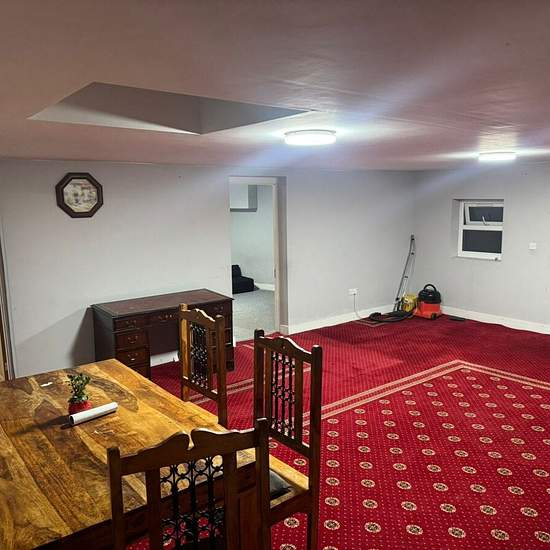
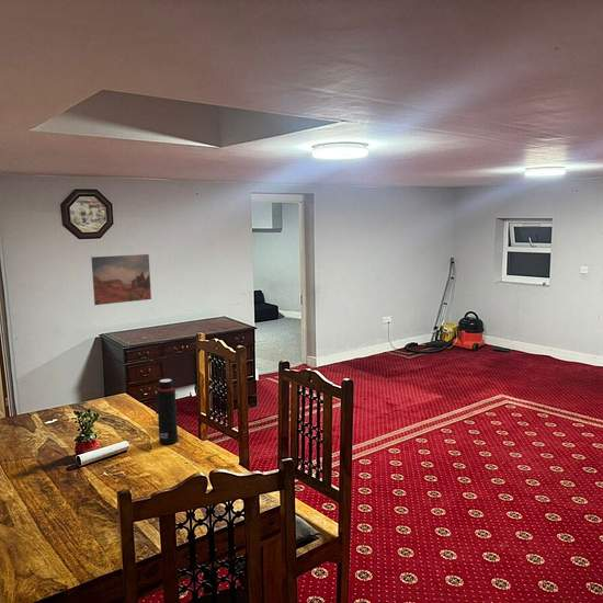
+ wall art [90,253,152,306]
+ water bottle [155,378,179,445]
